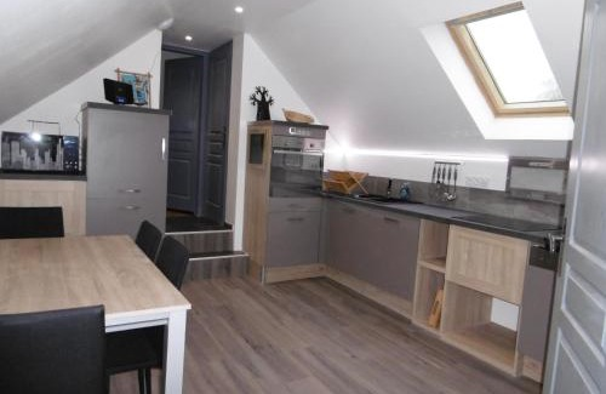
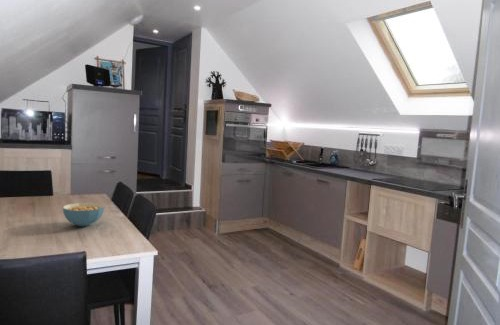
+ cereal bowl [62,202,105,227]
